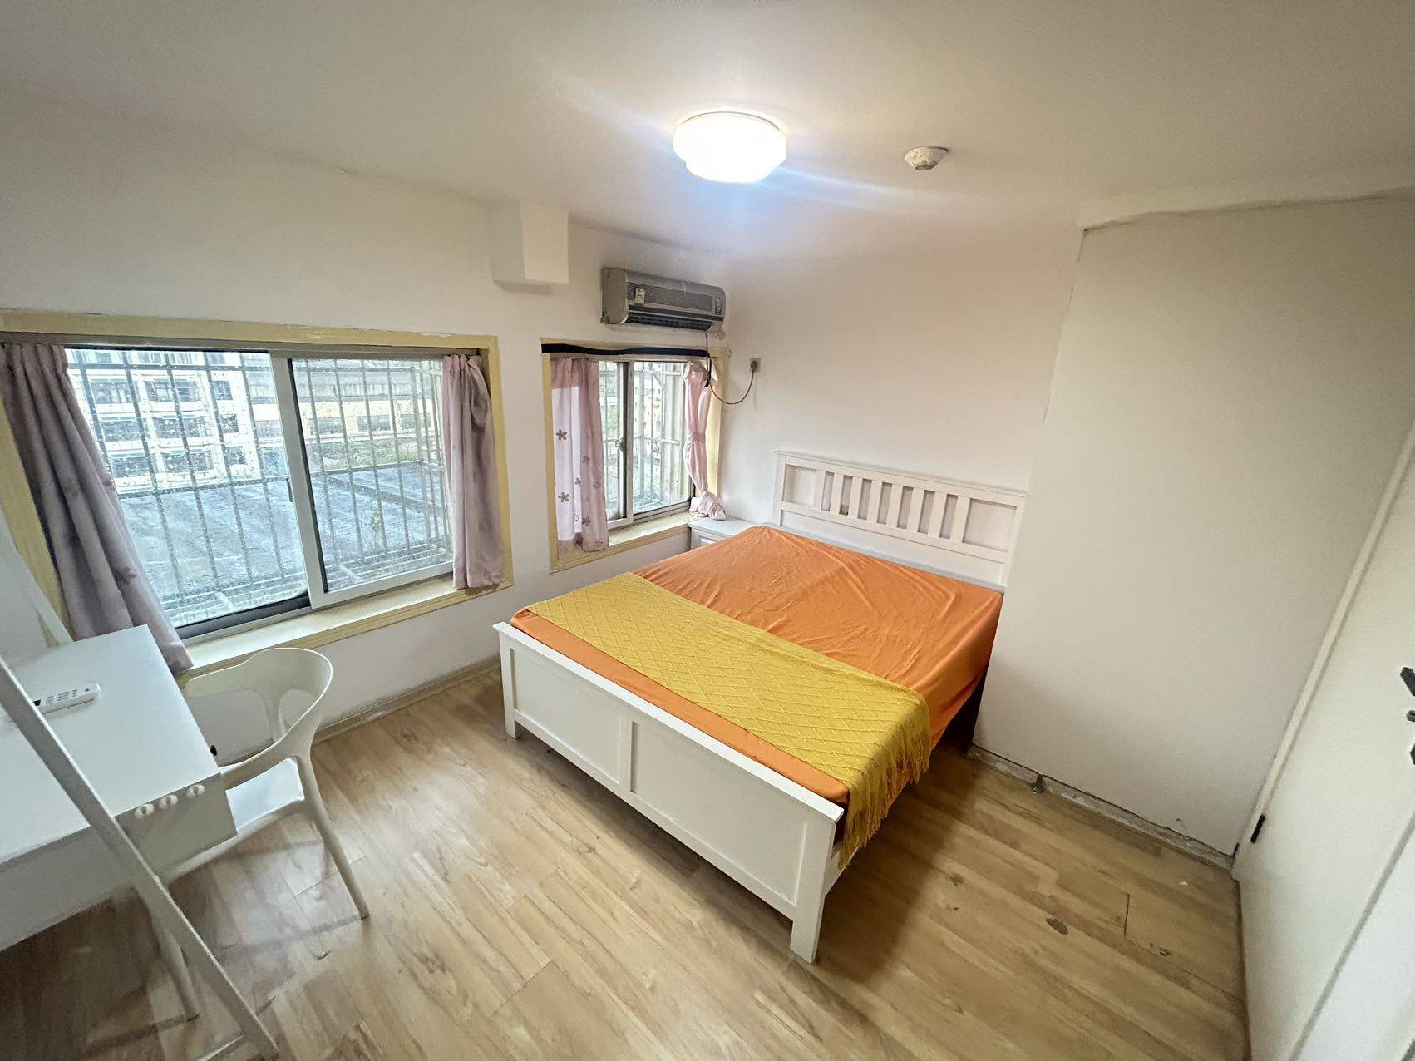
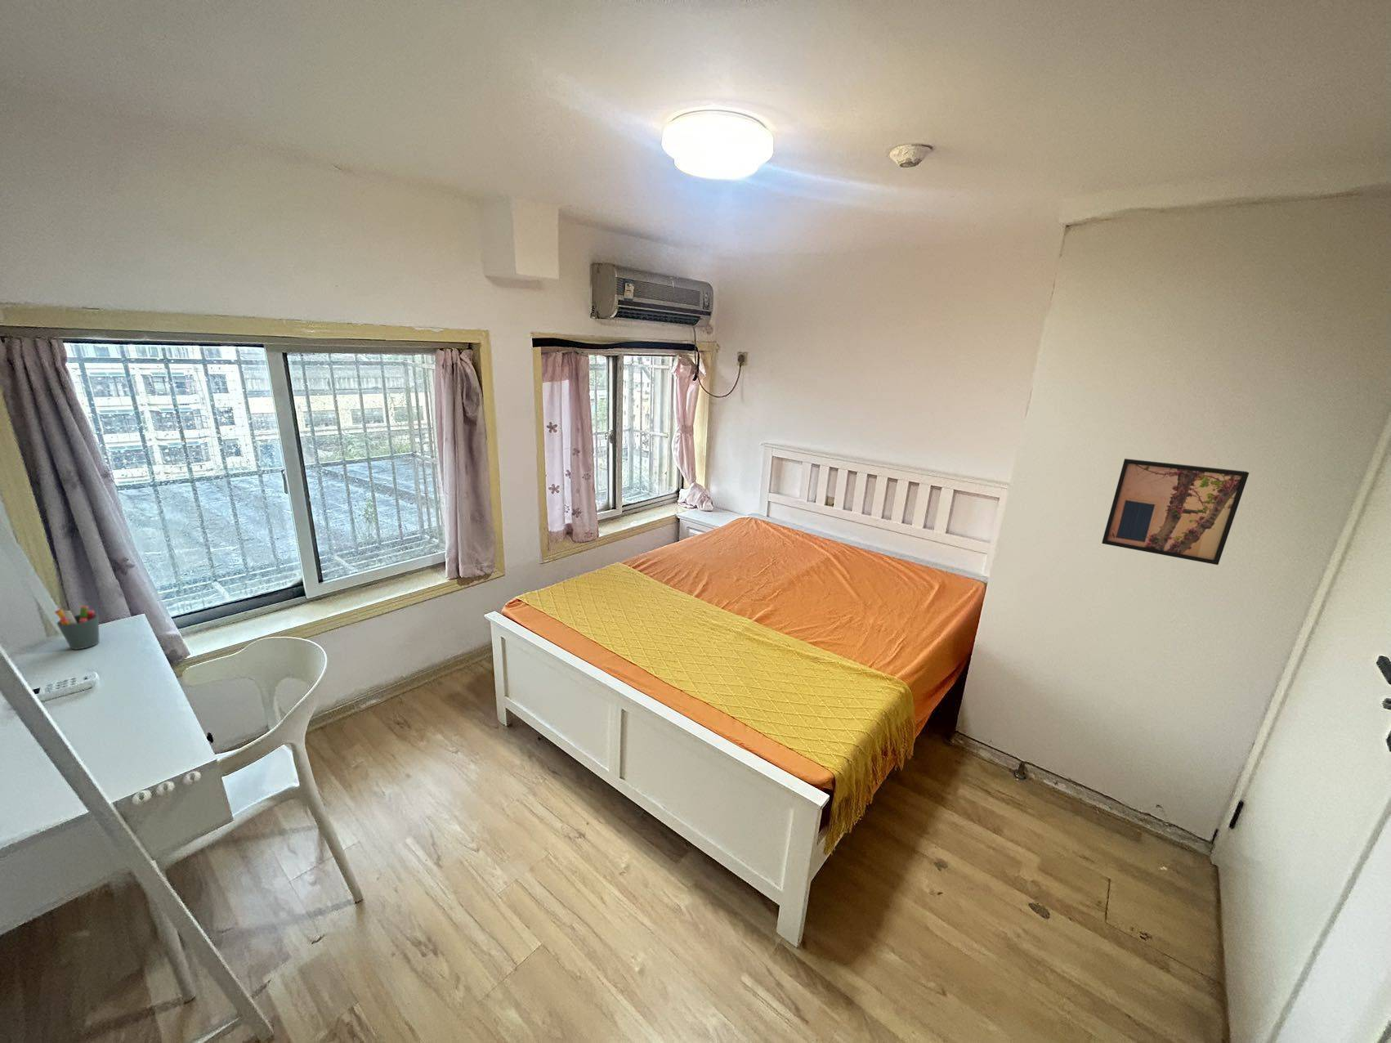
+ wall art [1101,458,1250,565]
+ pen holder [54,606,101,651]
